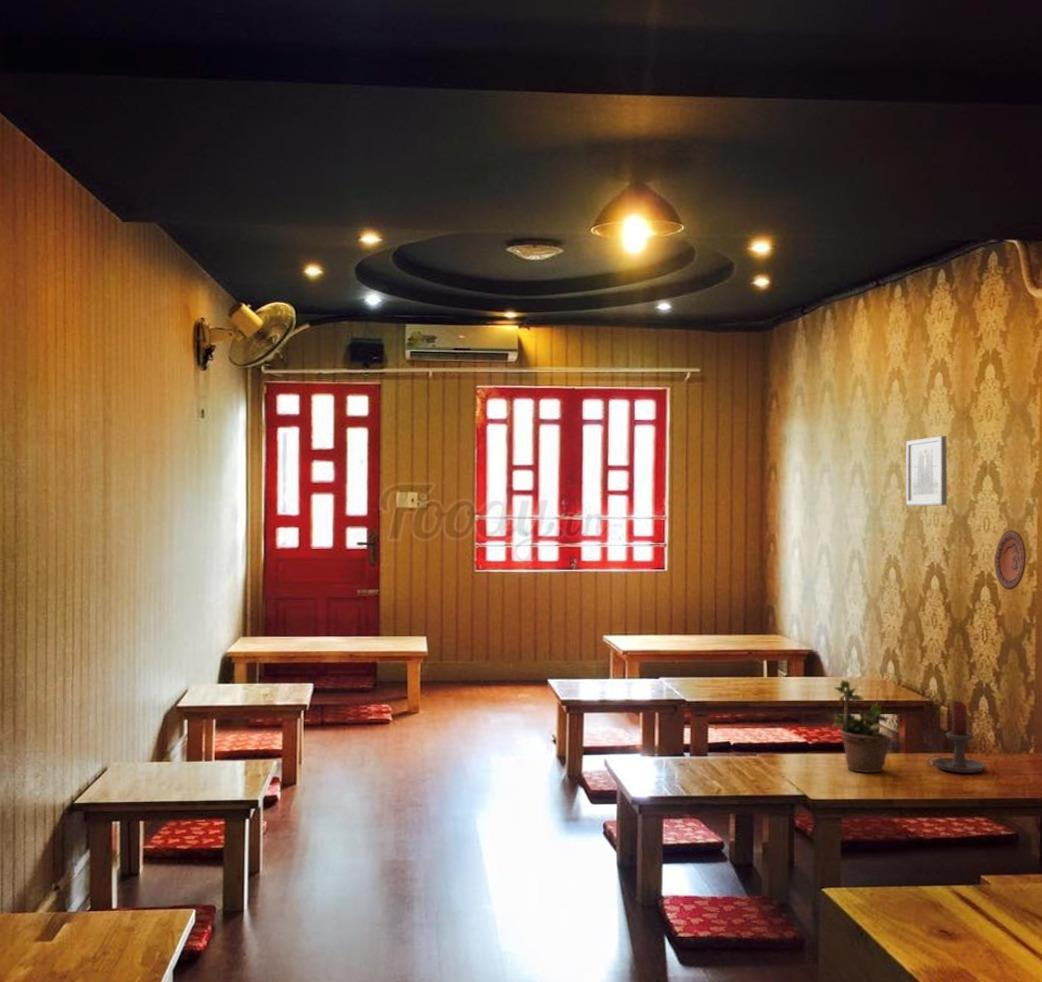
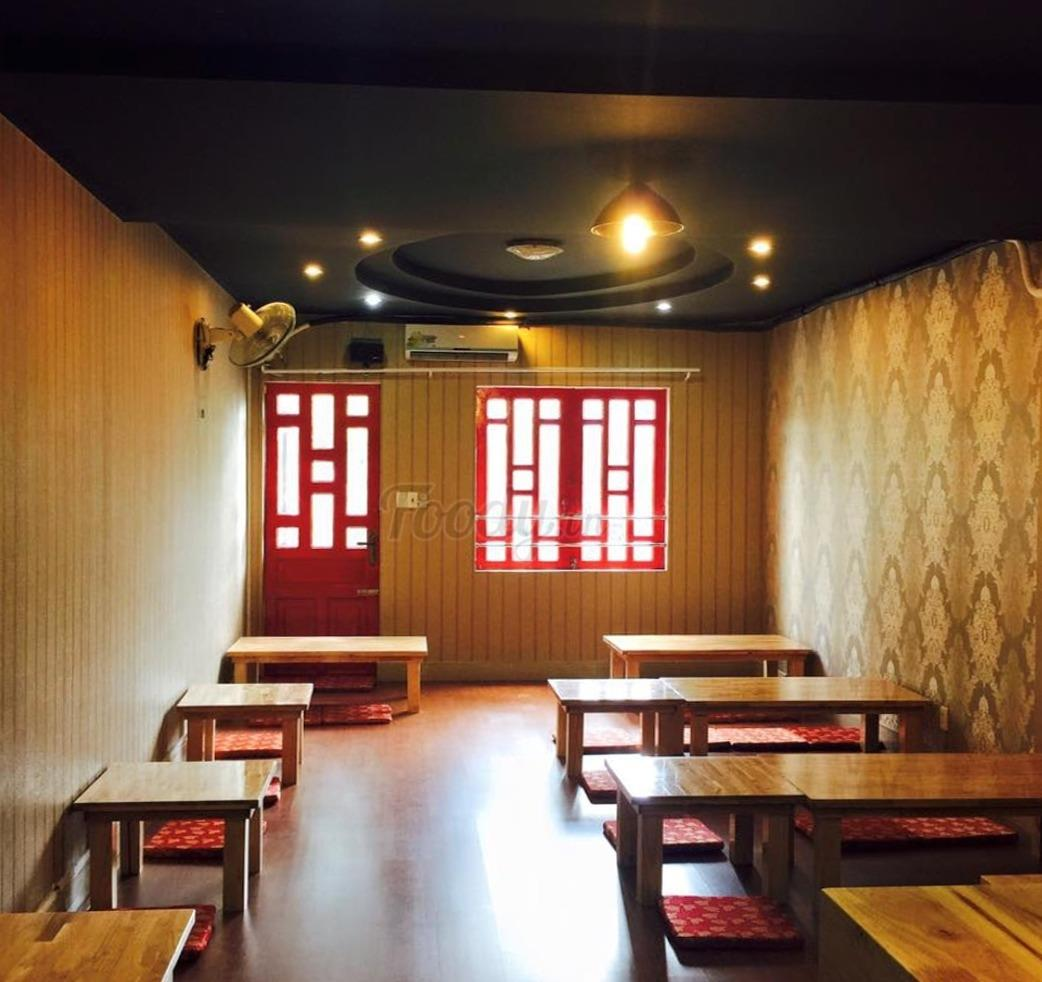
- candle holder [926,700,986,774]
- potted plant [831,672,893,774]
- wall art [905,435,948,507]
- decorative plate [994,529,1027,591]
